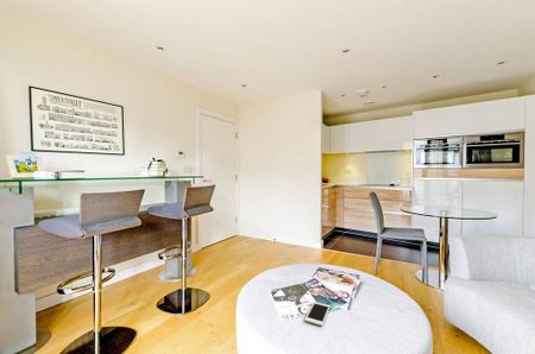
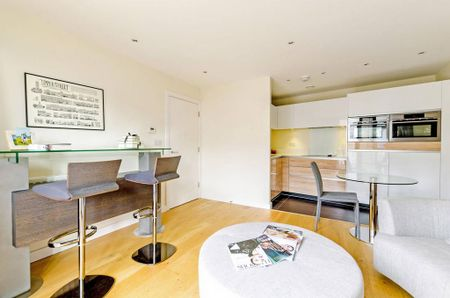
- cell phone [304,301,331,327]
